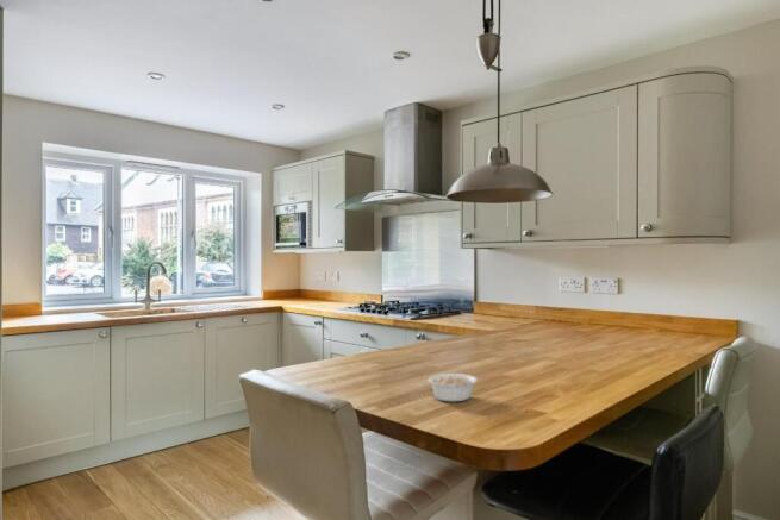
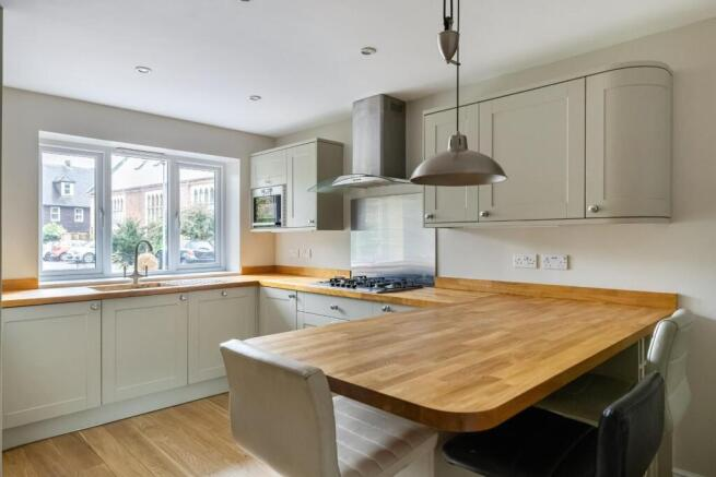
- legume [426,372,489,402]
